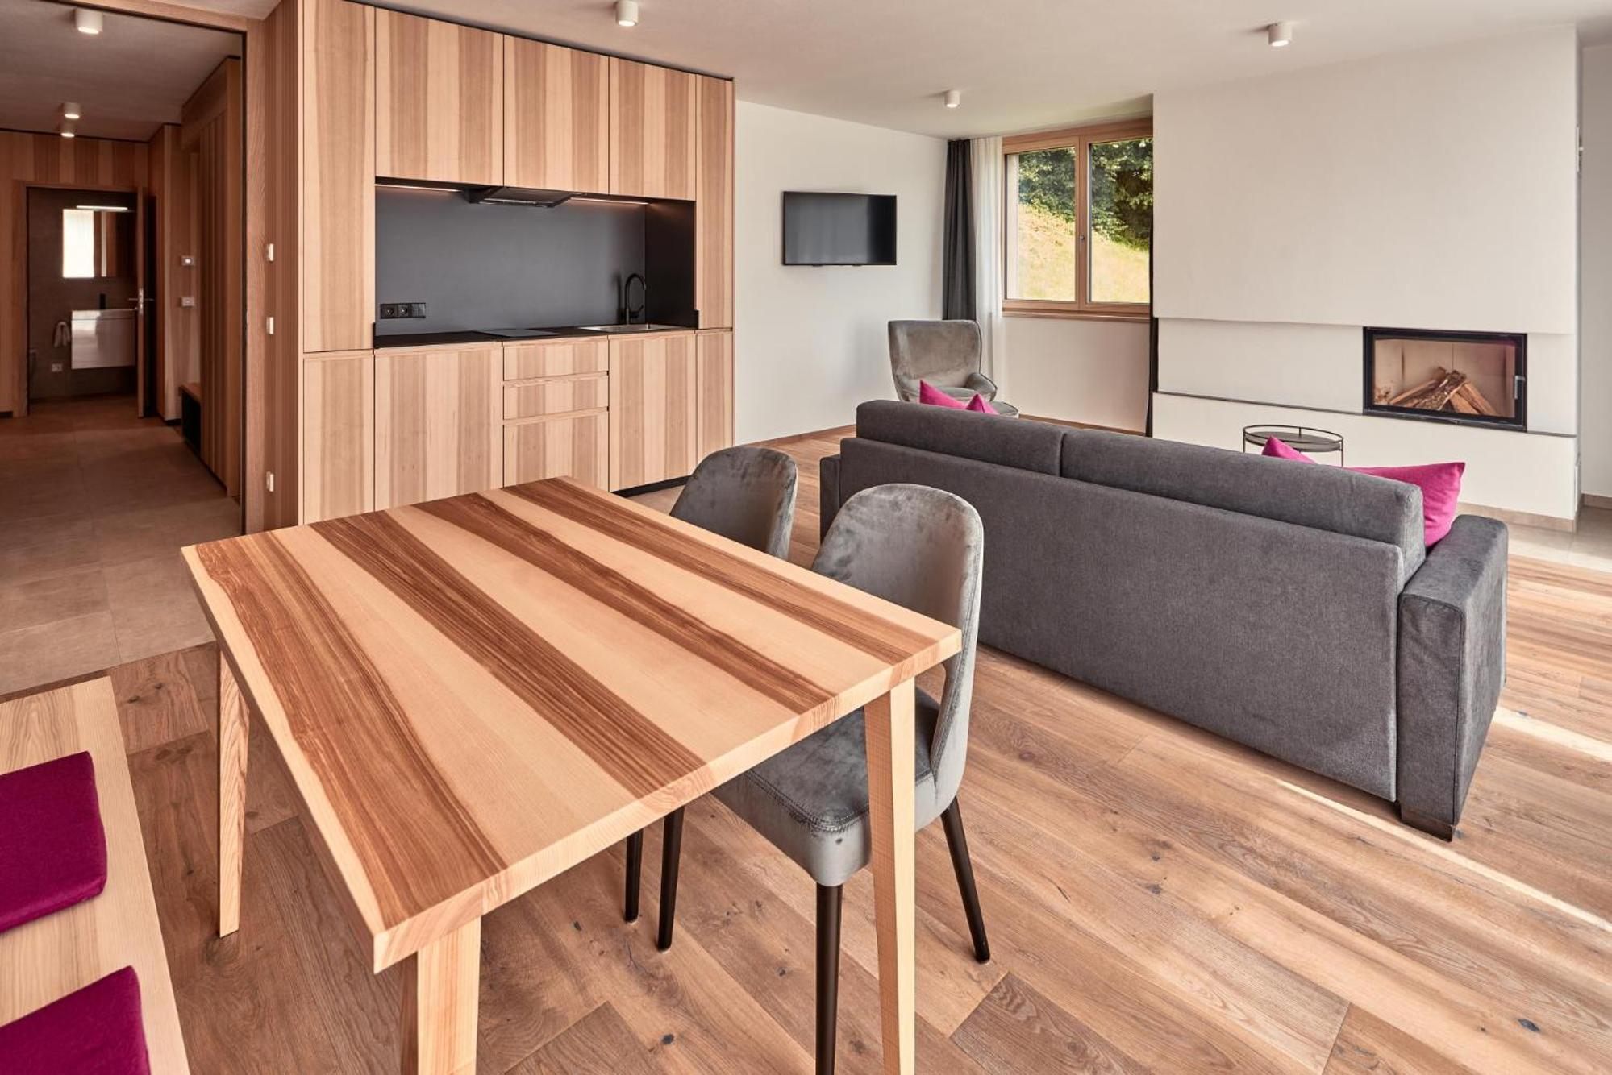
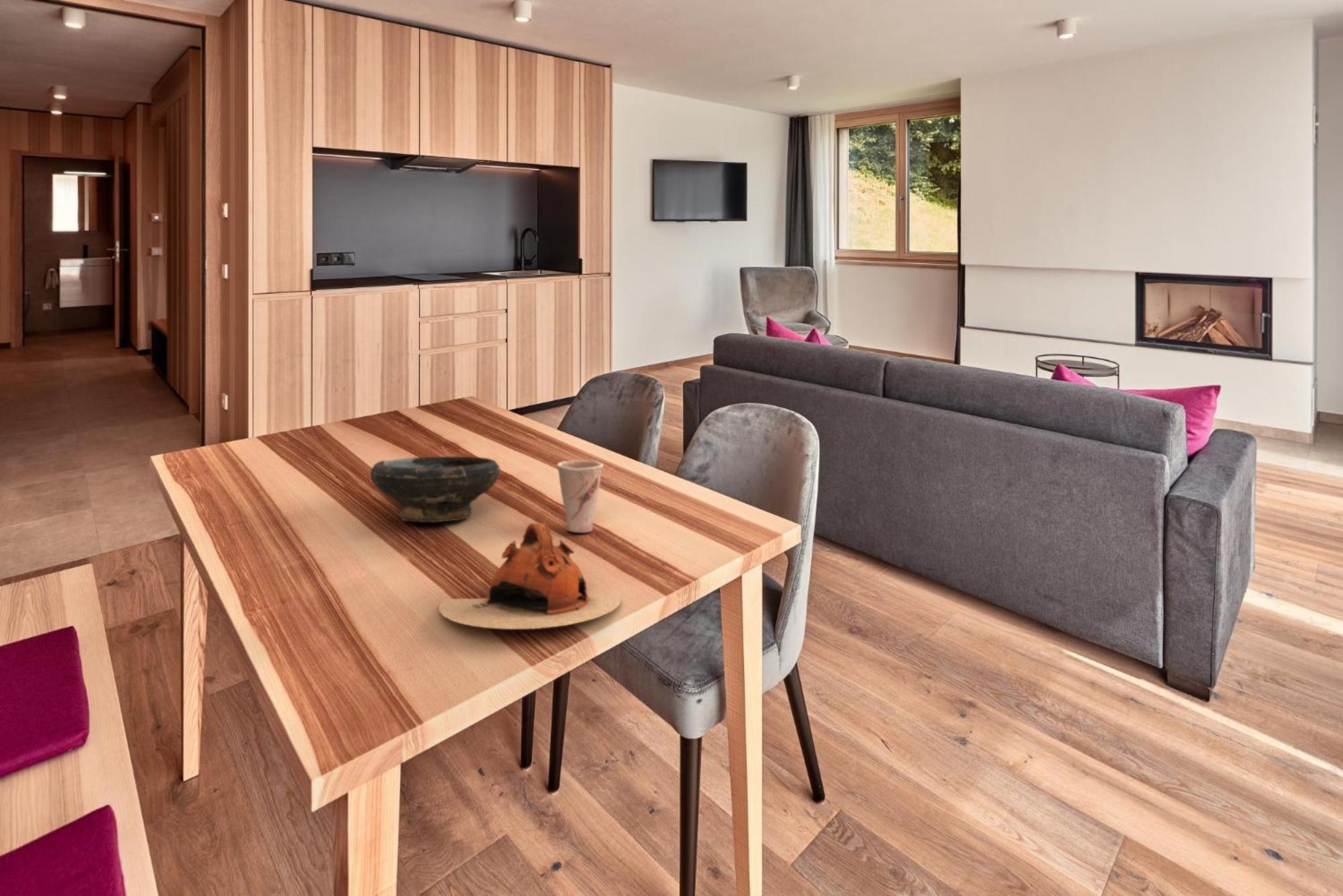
+ teapot [438,522,623,630]
+ cup [556,459,604,533]
+ bowl [370,455,501,523]
